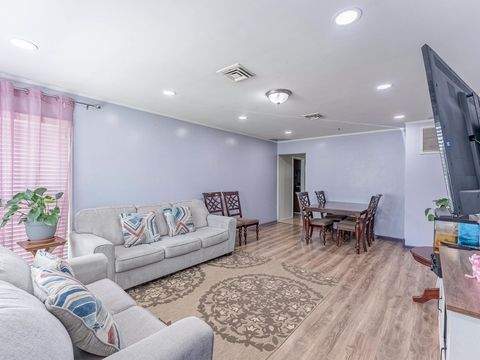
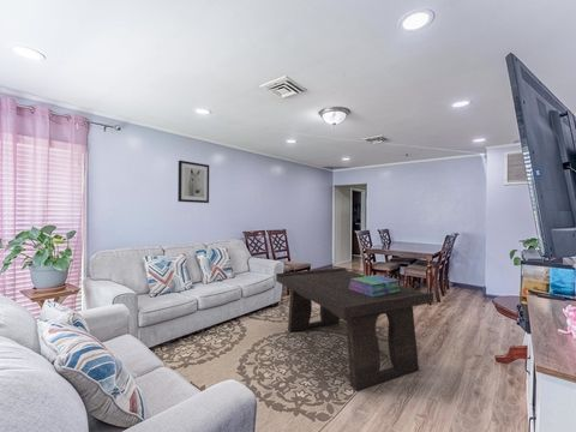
+ stack of books [348,274,401,296]
+ wall art [176,160,210,204]
+ coffee table [275,266,434,391]
